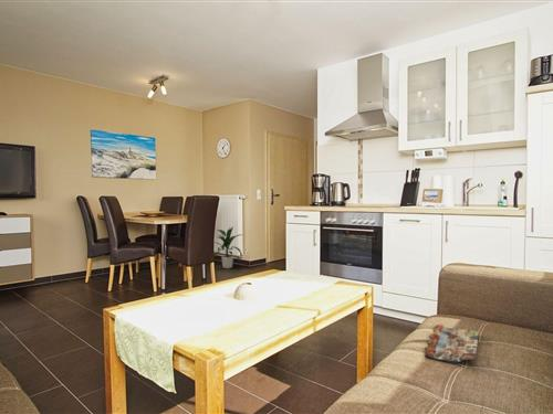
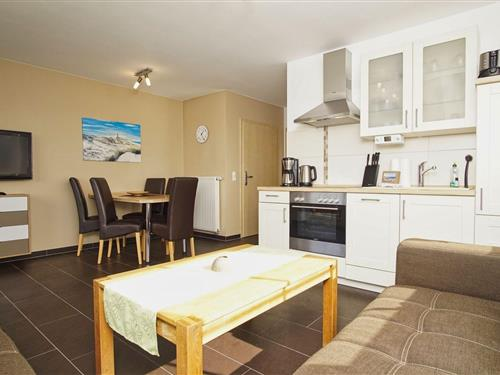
- magazine [424,323,480,365]
- indoor plant [213,226,243,269]
